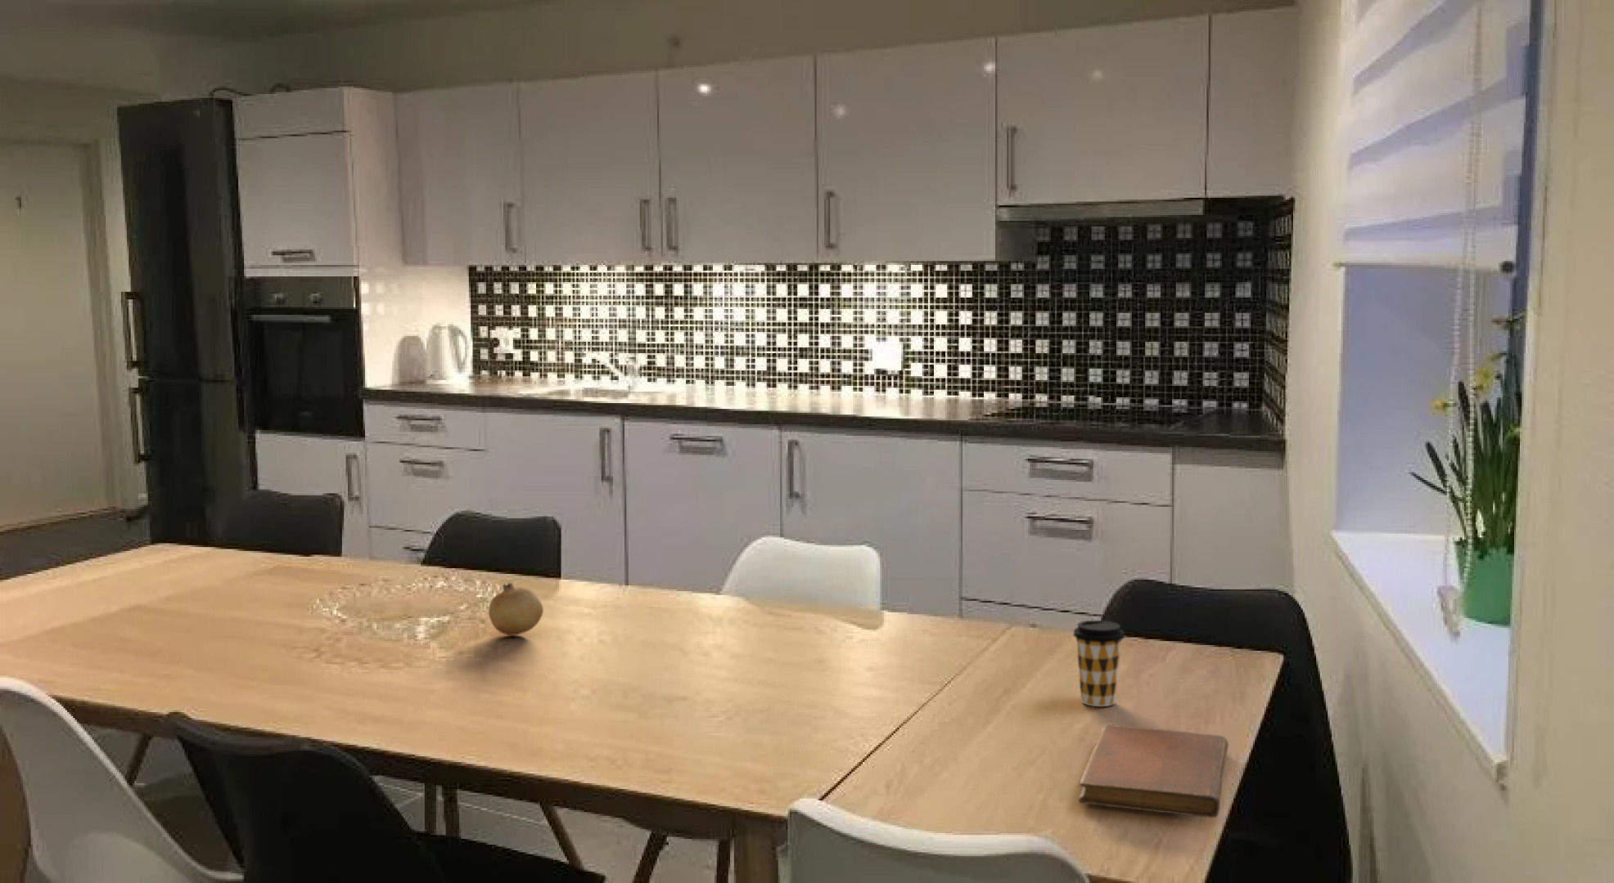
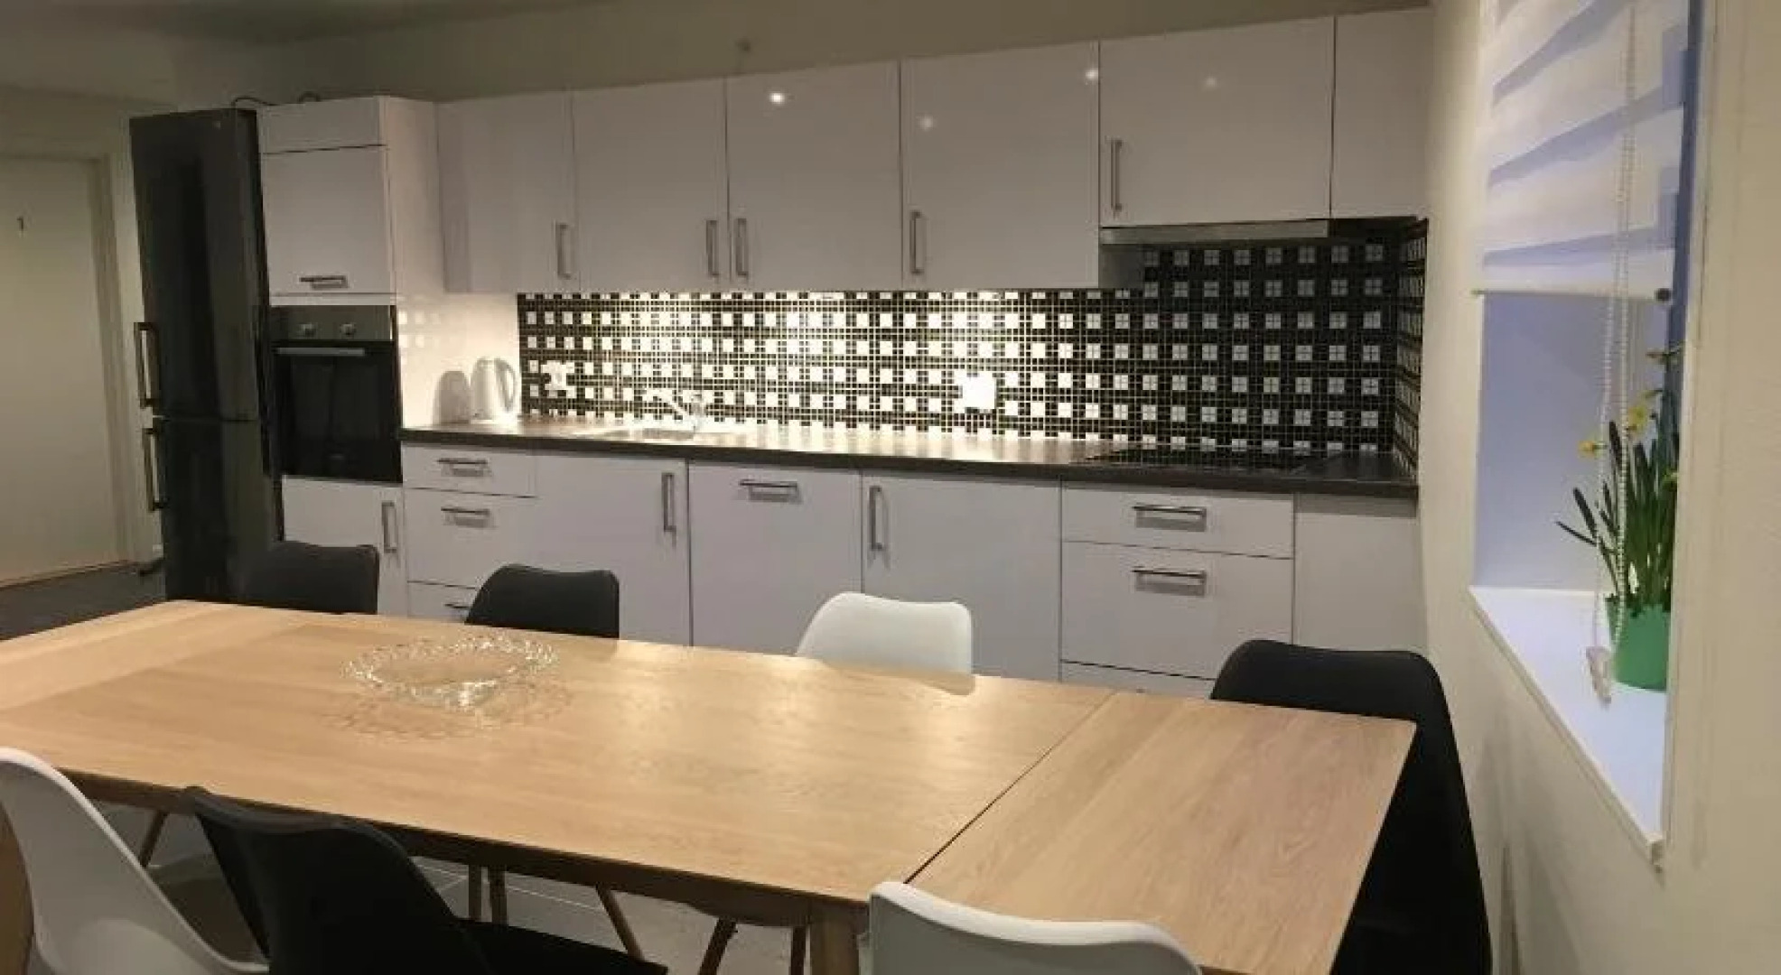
- fruit [488,582,544,636]
- coffee cup [1072,620,1125,707]
- notebook [1077,724,1230,819]
